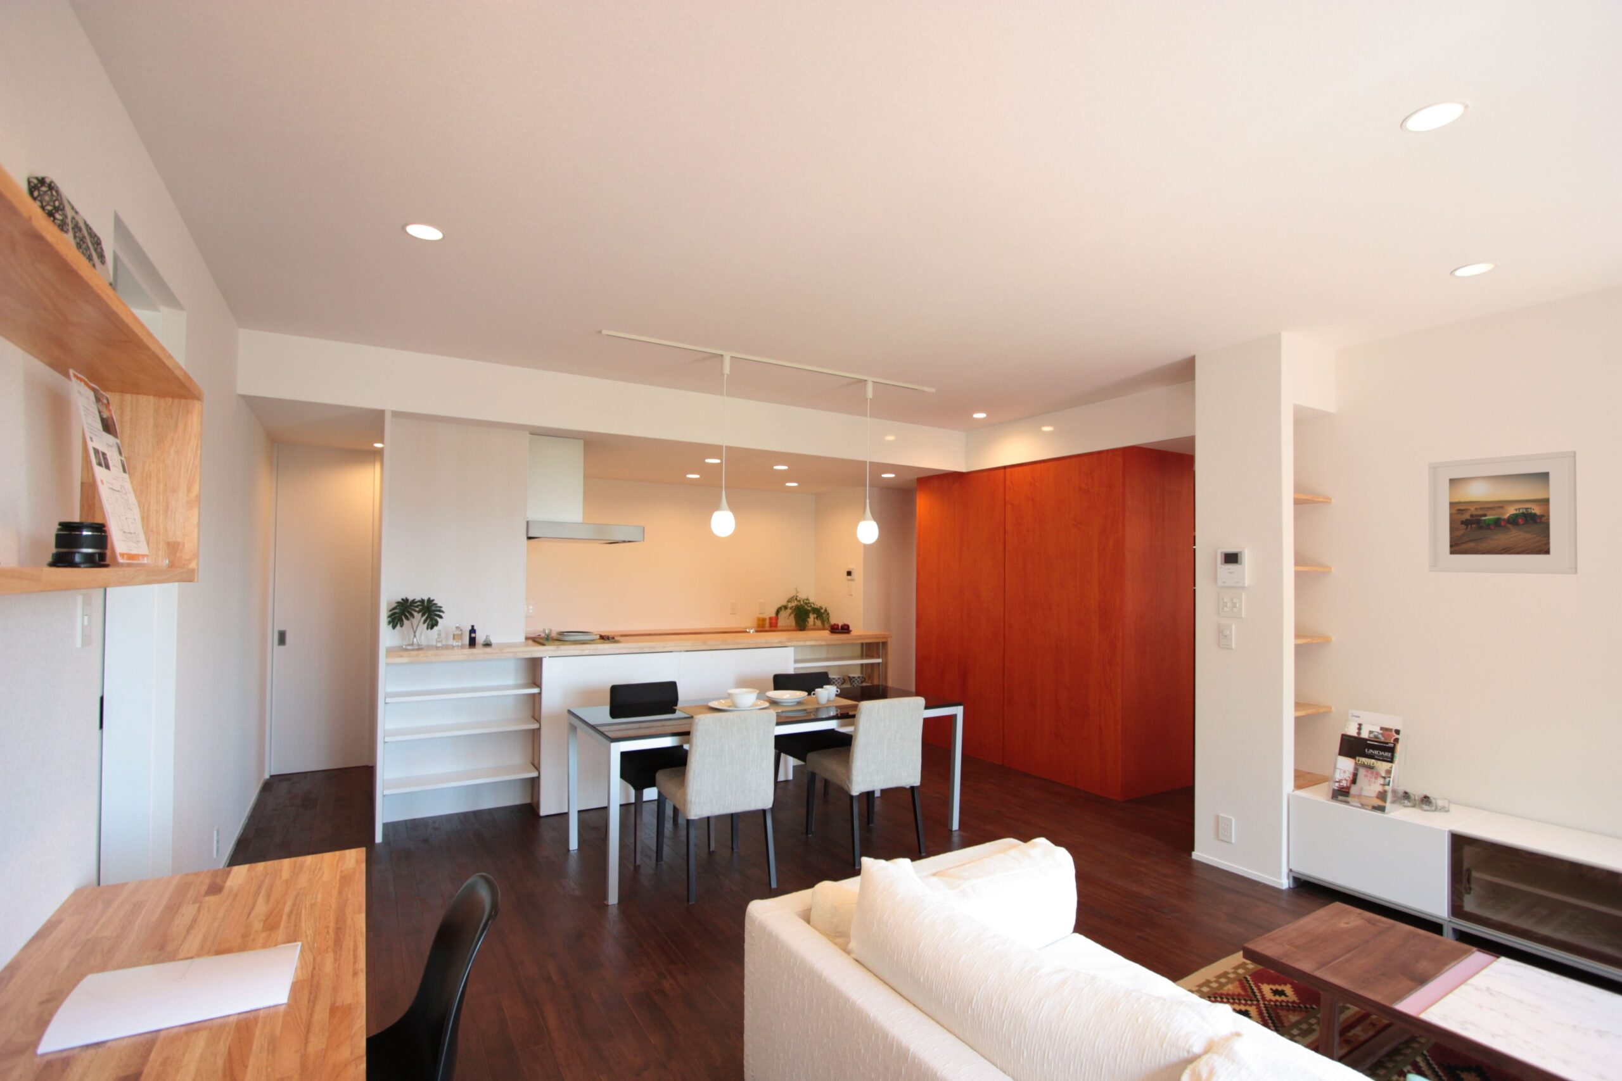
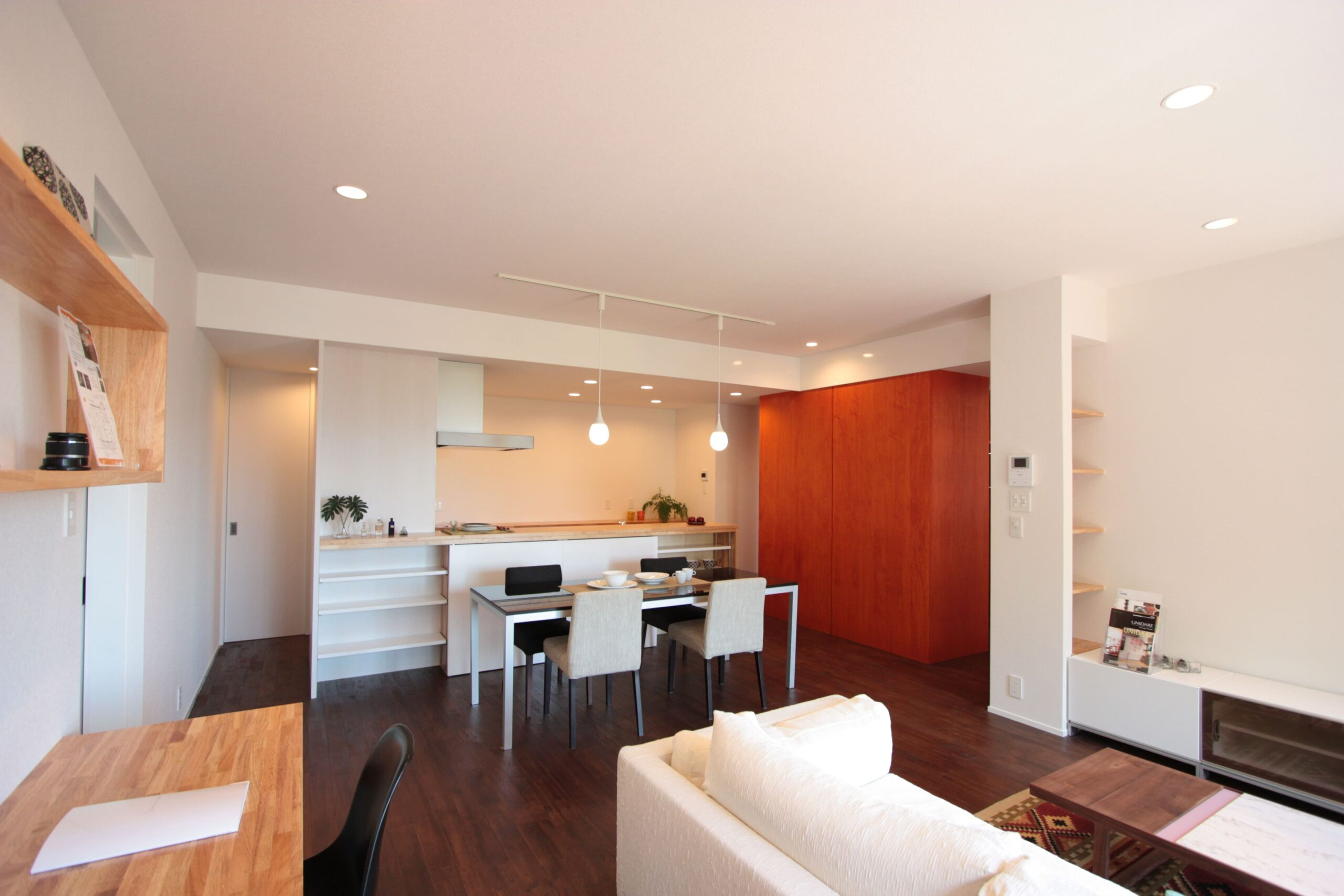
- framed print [1428,450,1579,575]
